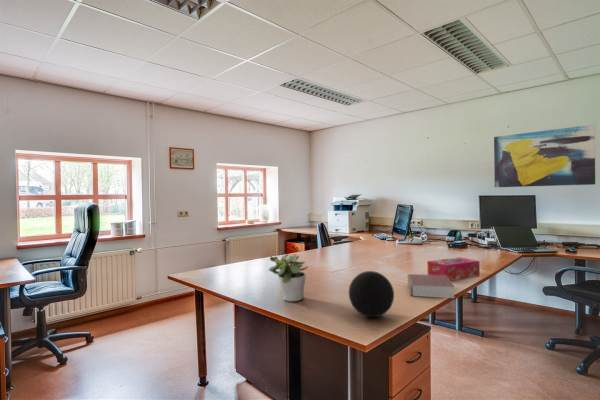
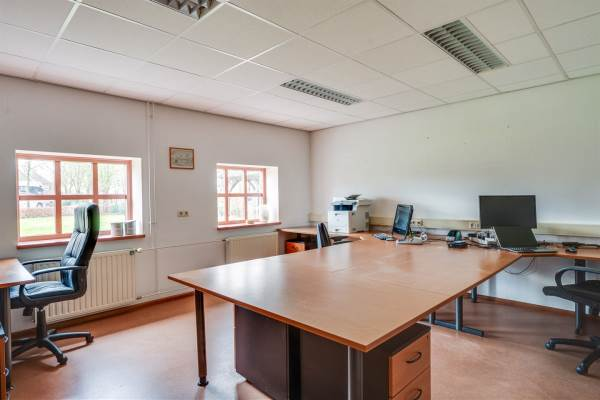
- wall art [493,124,596,188]
- potted plant [268,251,309,302]
- book [407,273,456,299]
- decorative ball [348,270,395,318]
- tissue box [426,256,481,282]
